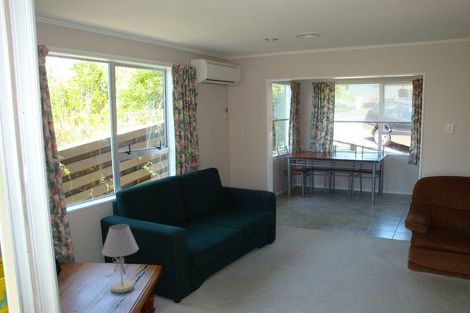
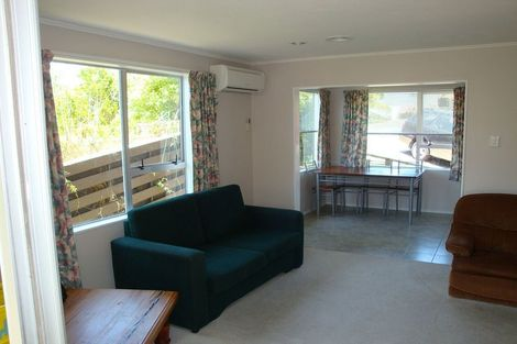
- table lamp [101,223,140,294]
